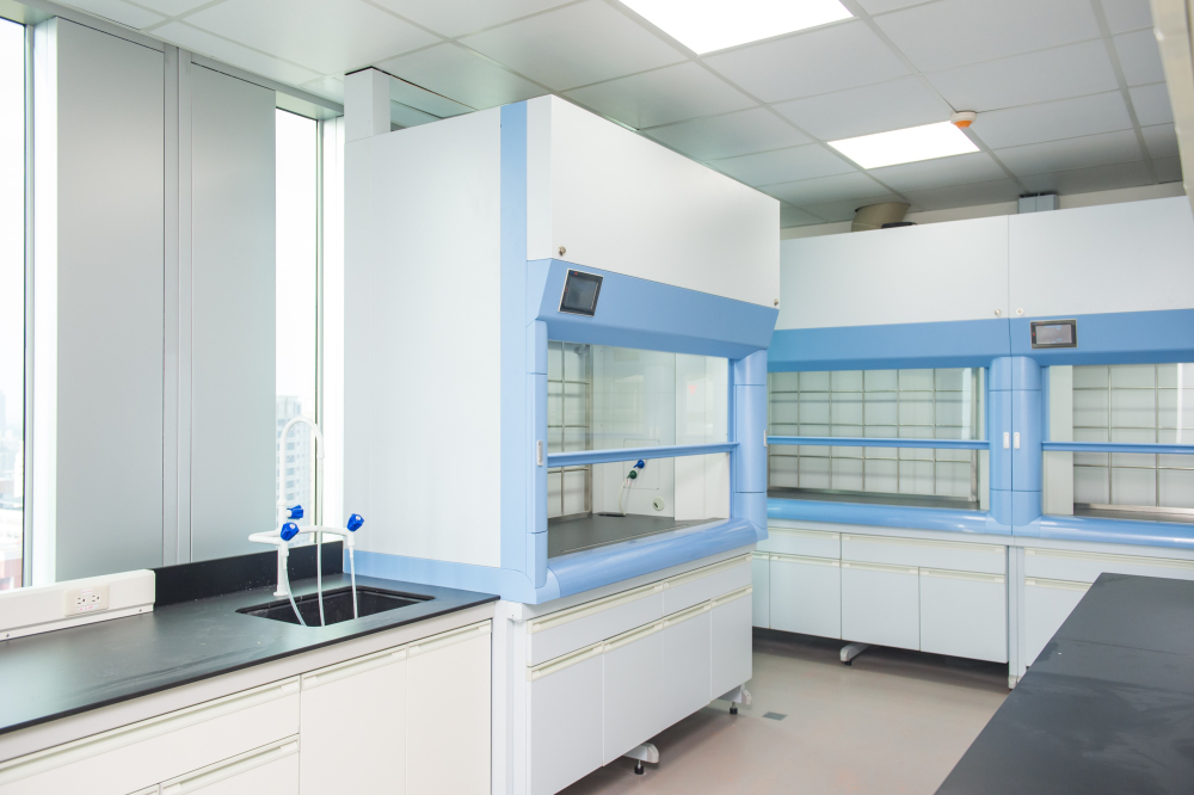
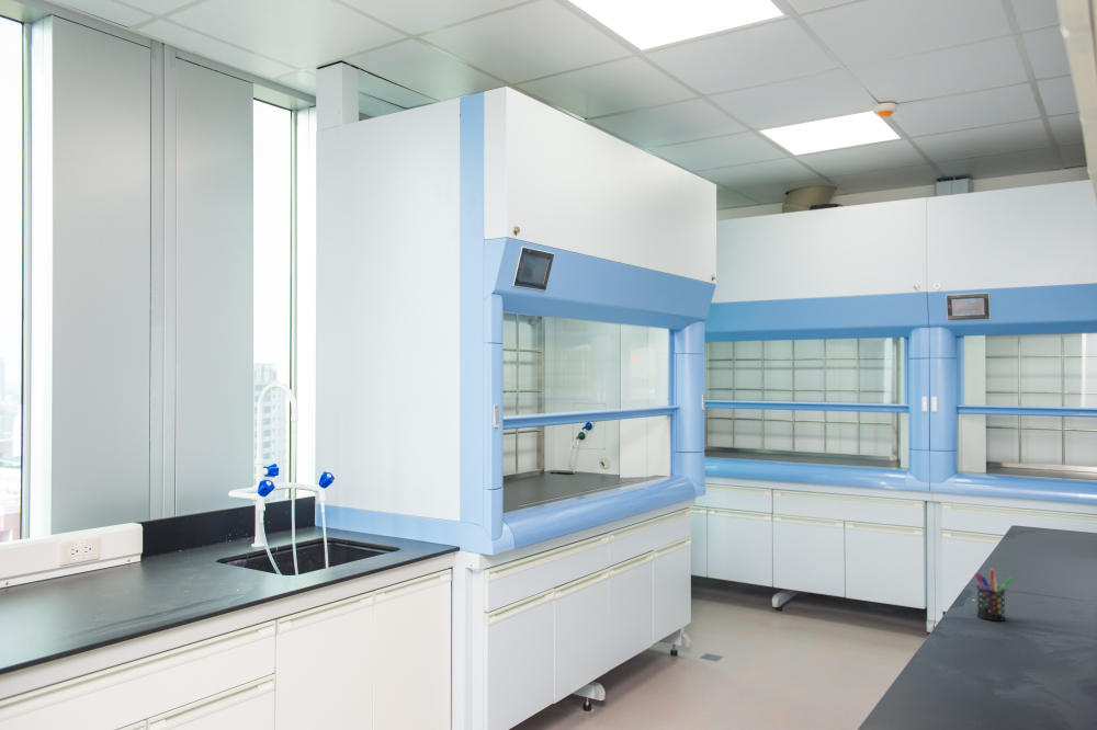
+ pen holder [974,568,1014,623]
